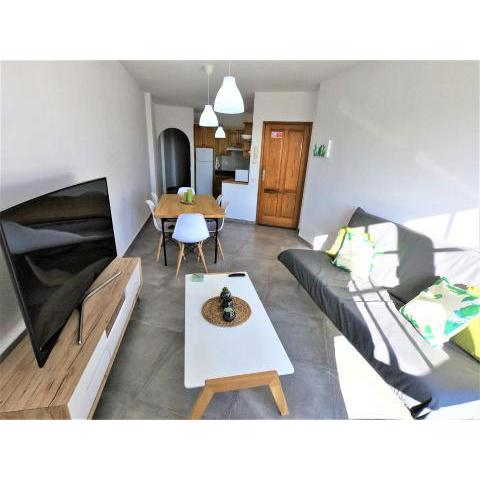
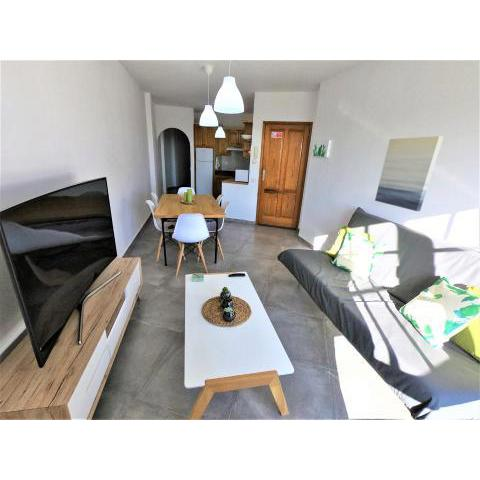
+ wall art [374,135,445,212]
